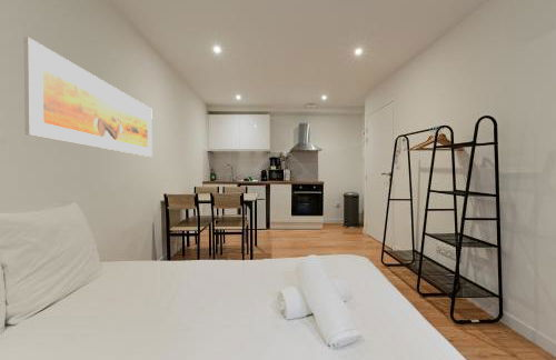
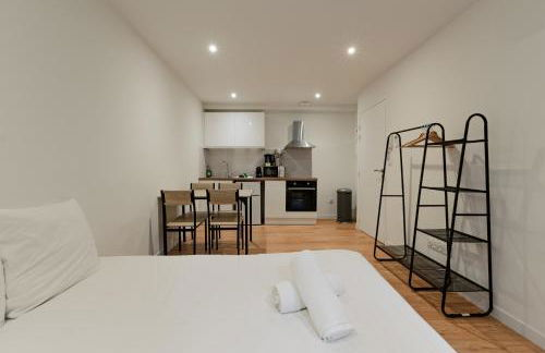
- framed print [23,37,153,158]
